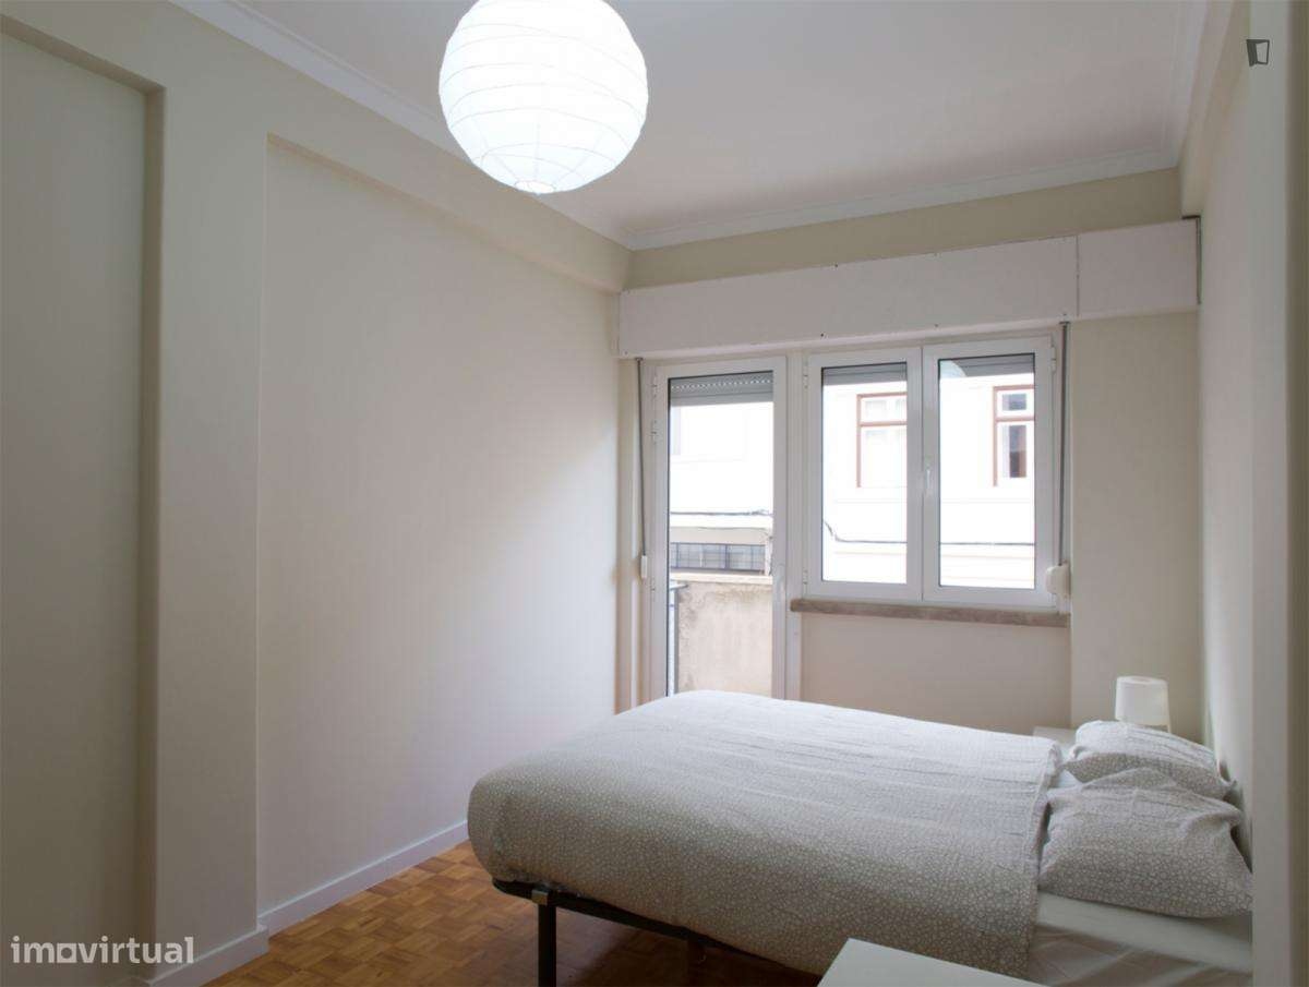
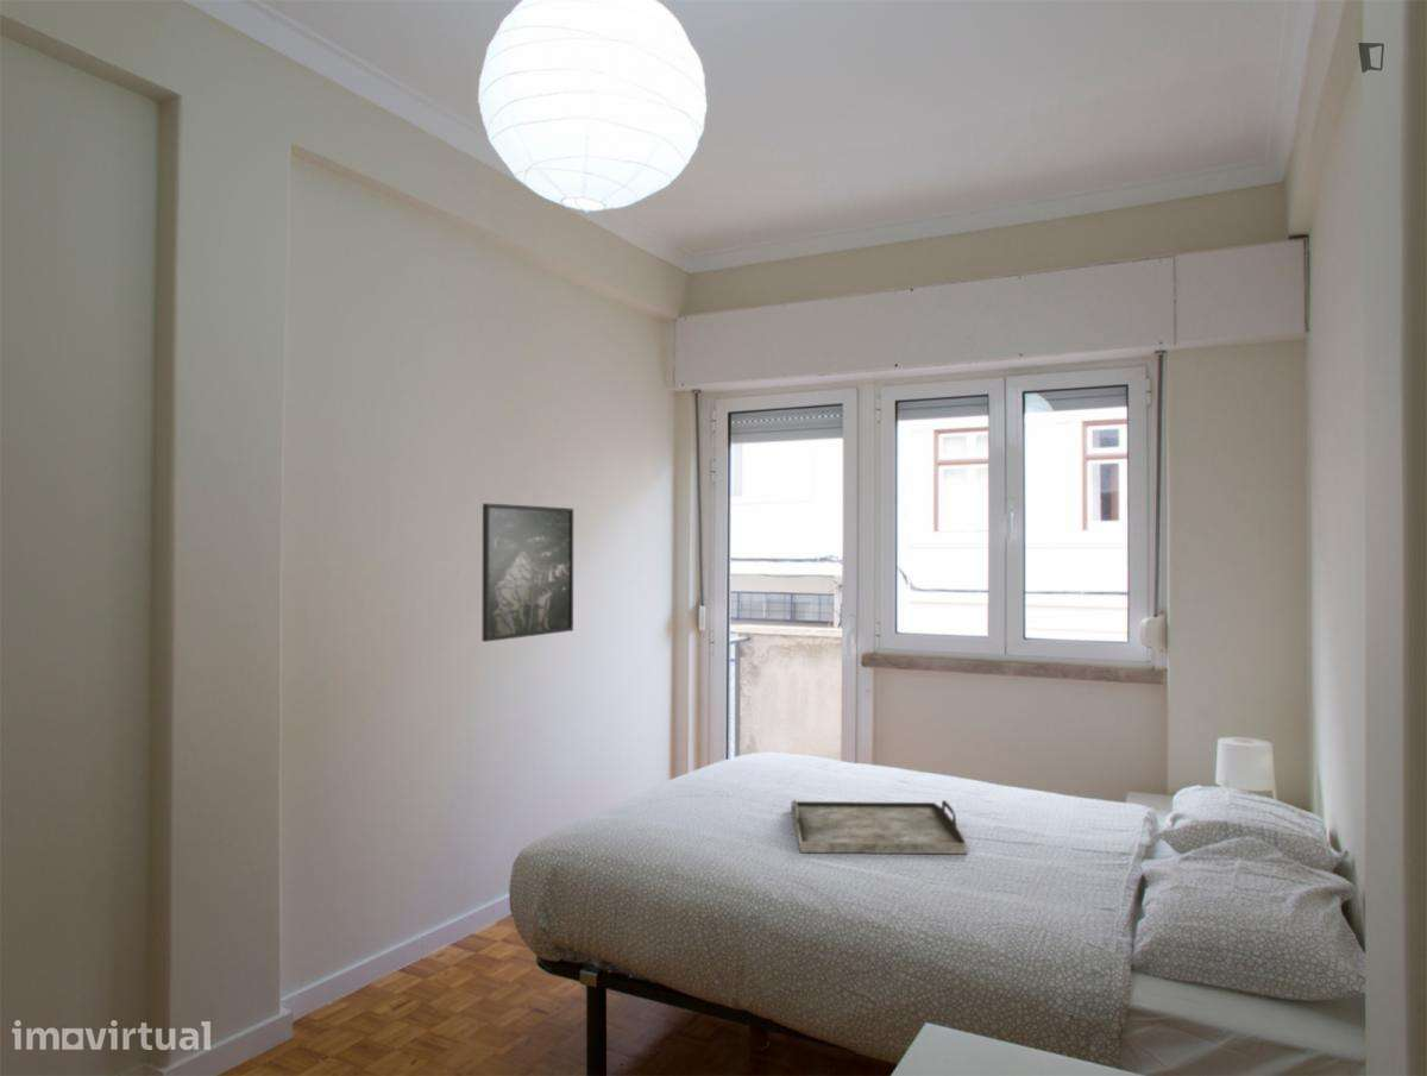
+ serving tray [790,798,968,855]
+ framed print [480,502,574,643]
